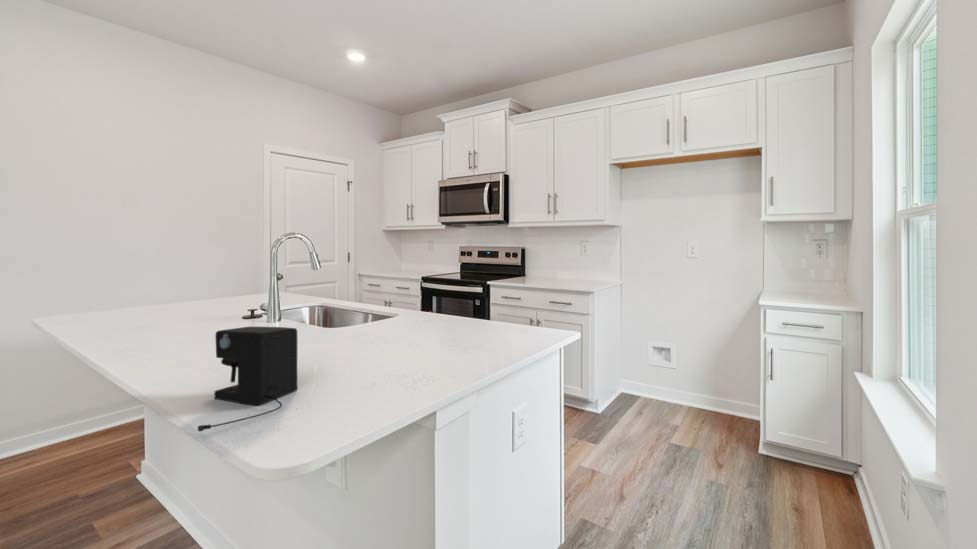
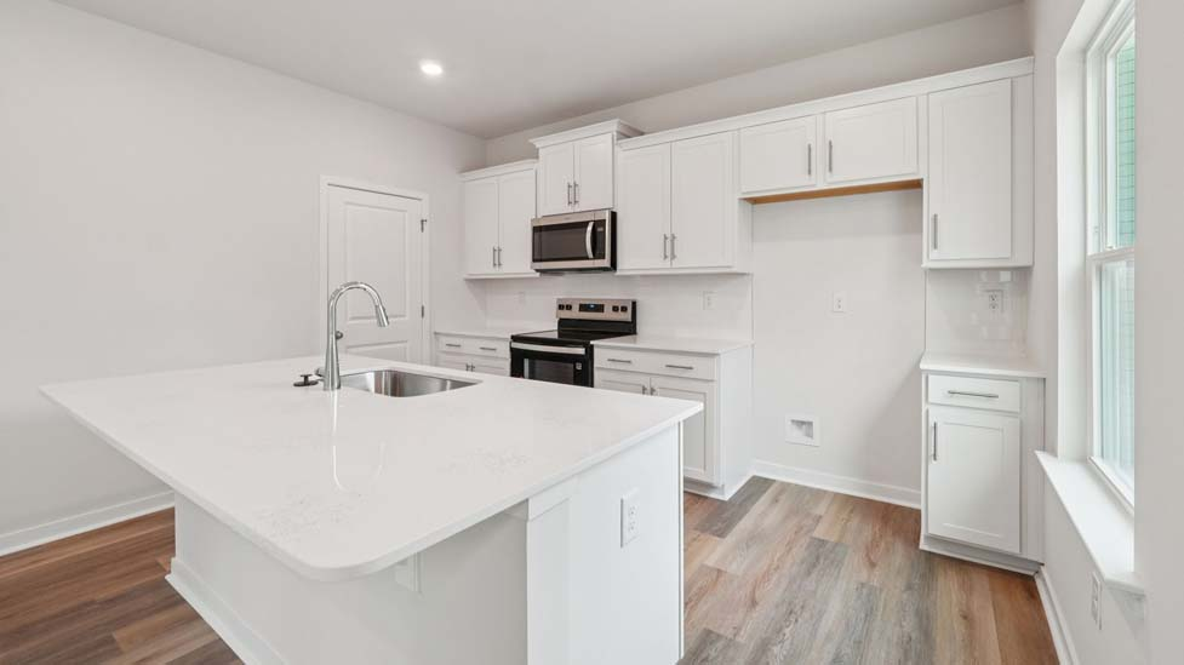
- coffee maker [197,326,298,433]
